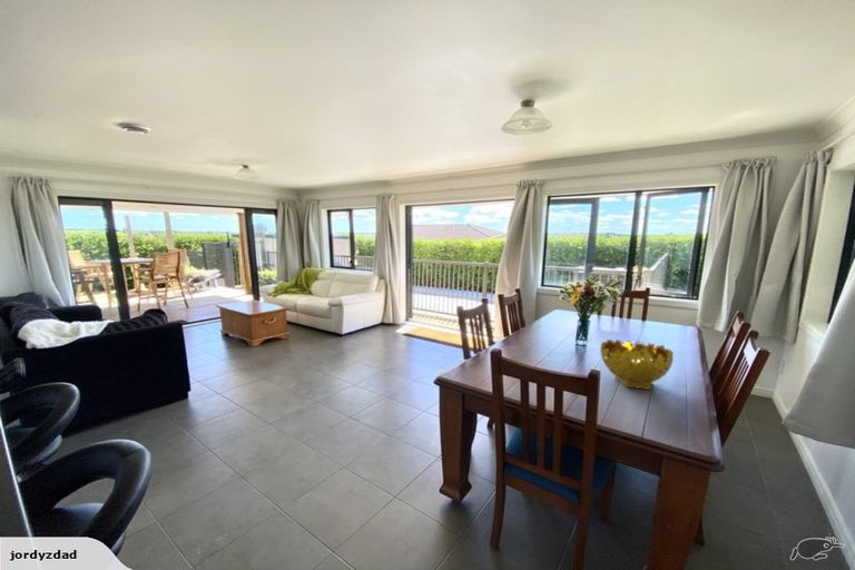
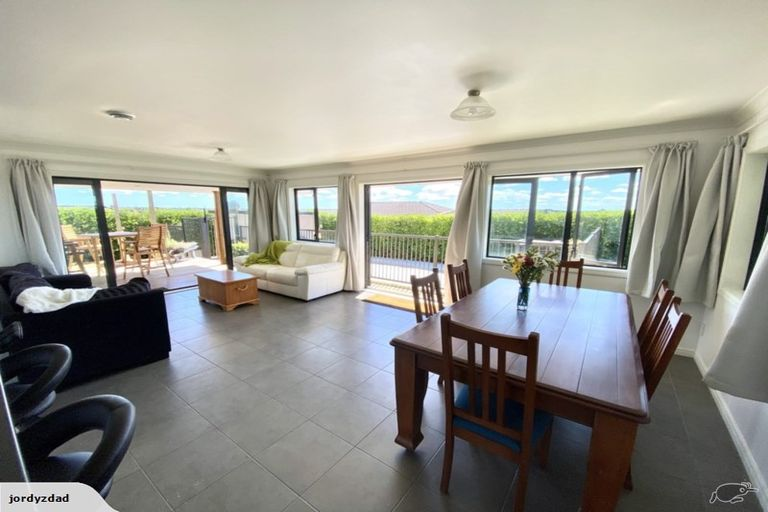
- decorative bowl [599,338,675,391]
